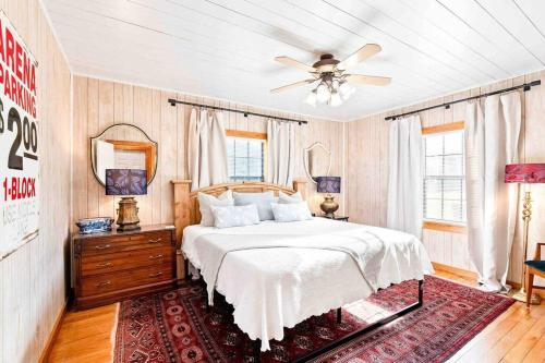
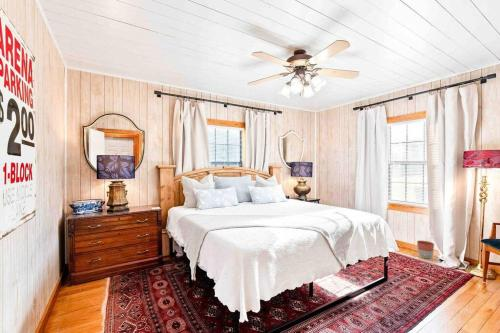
+ planter [416,240,435,259]
